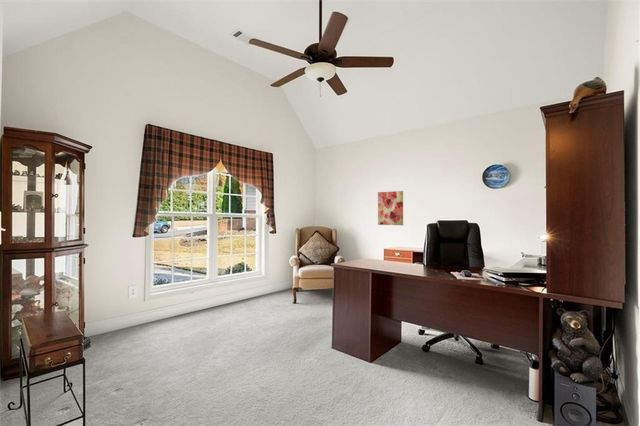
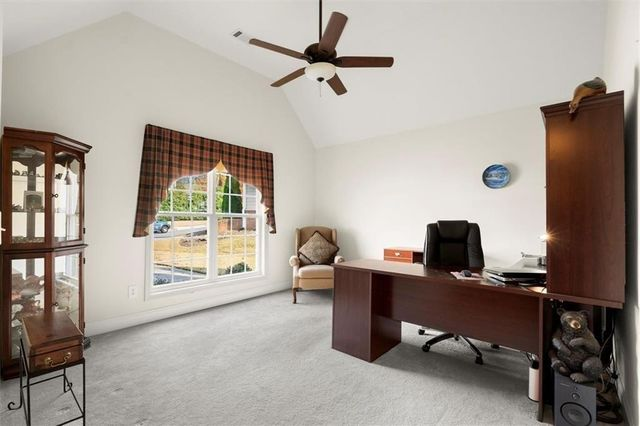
- wall art [377,190,404,226]
